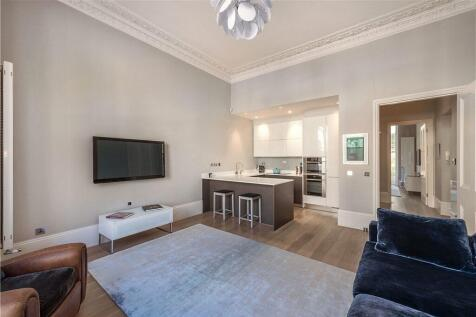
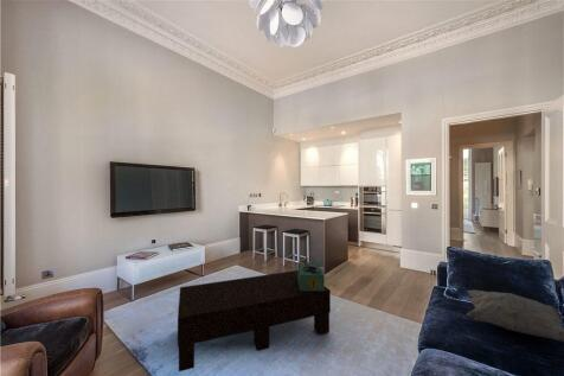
+ decorative pillow [466,289,564,343]
+ decorative box [296,261,326,291]
+ coffee table [177,269,332,372]
